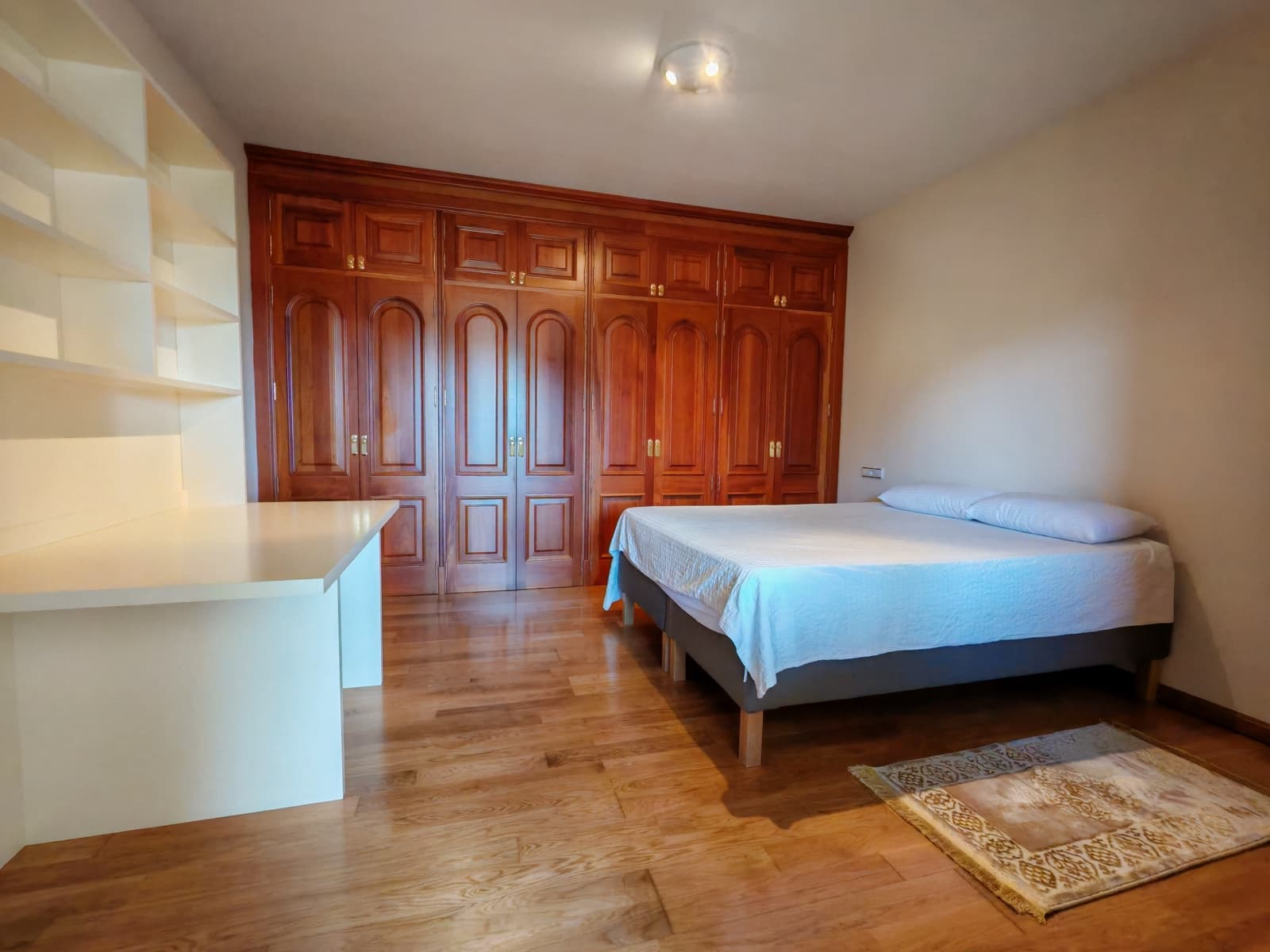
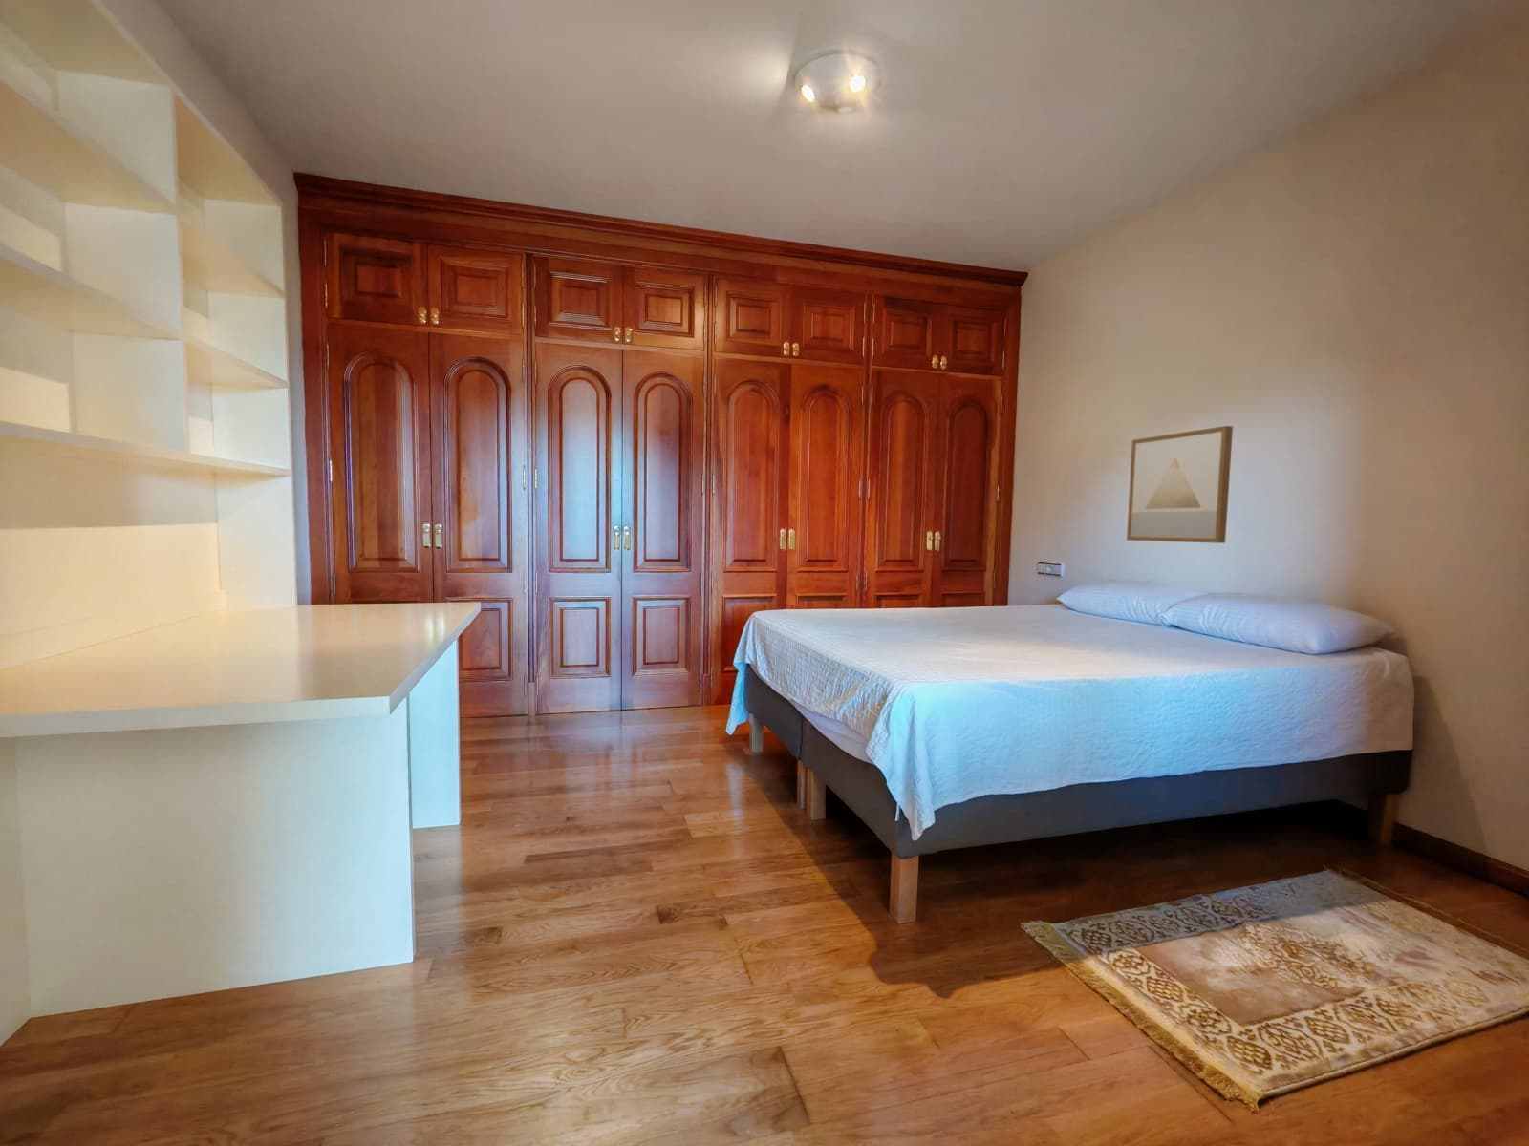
+ wall art [1126,425,1234,544]
